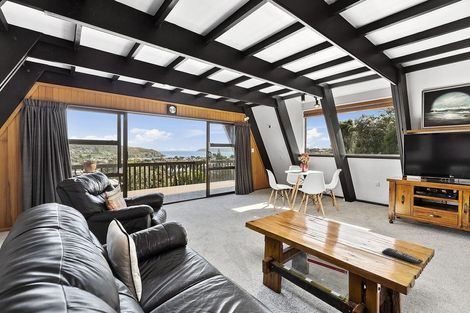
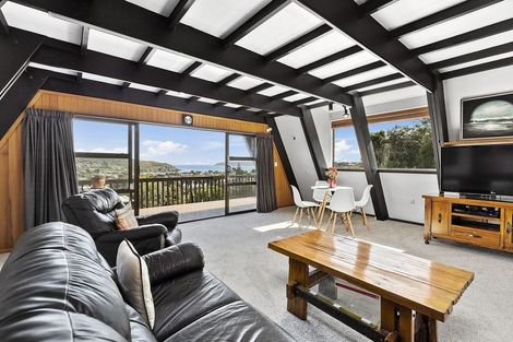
- remote control [381,247,424,266]
